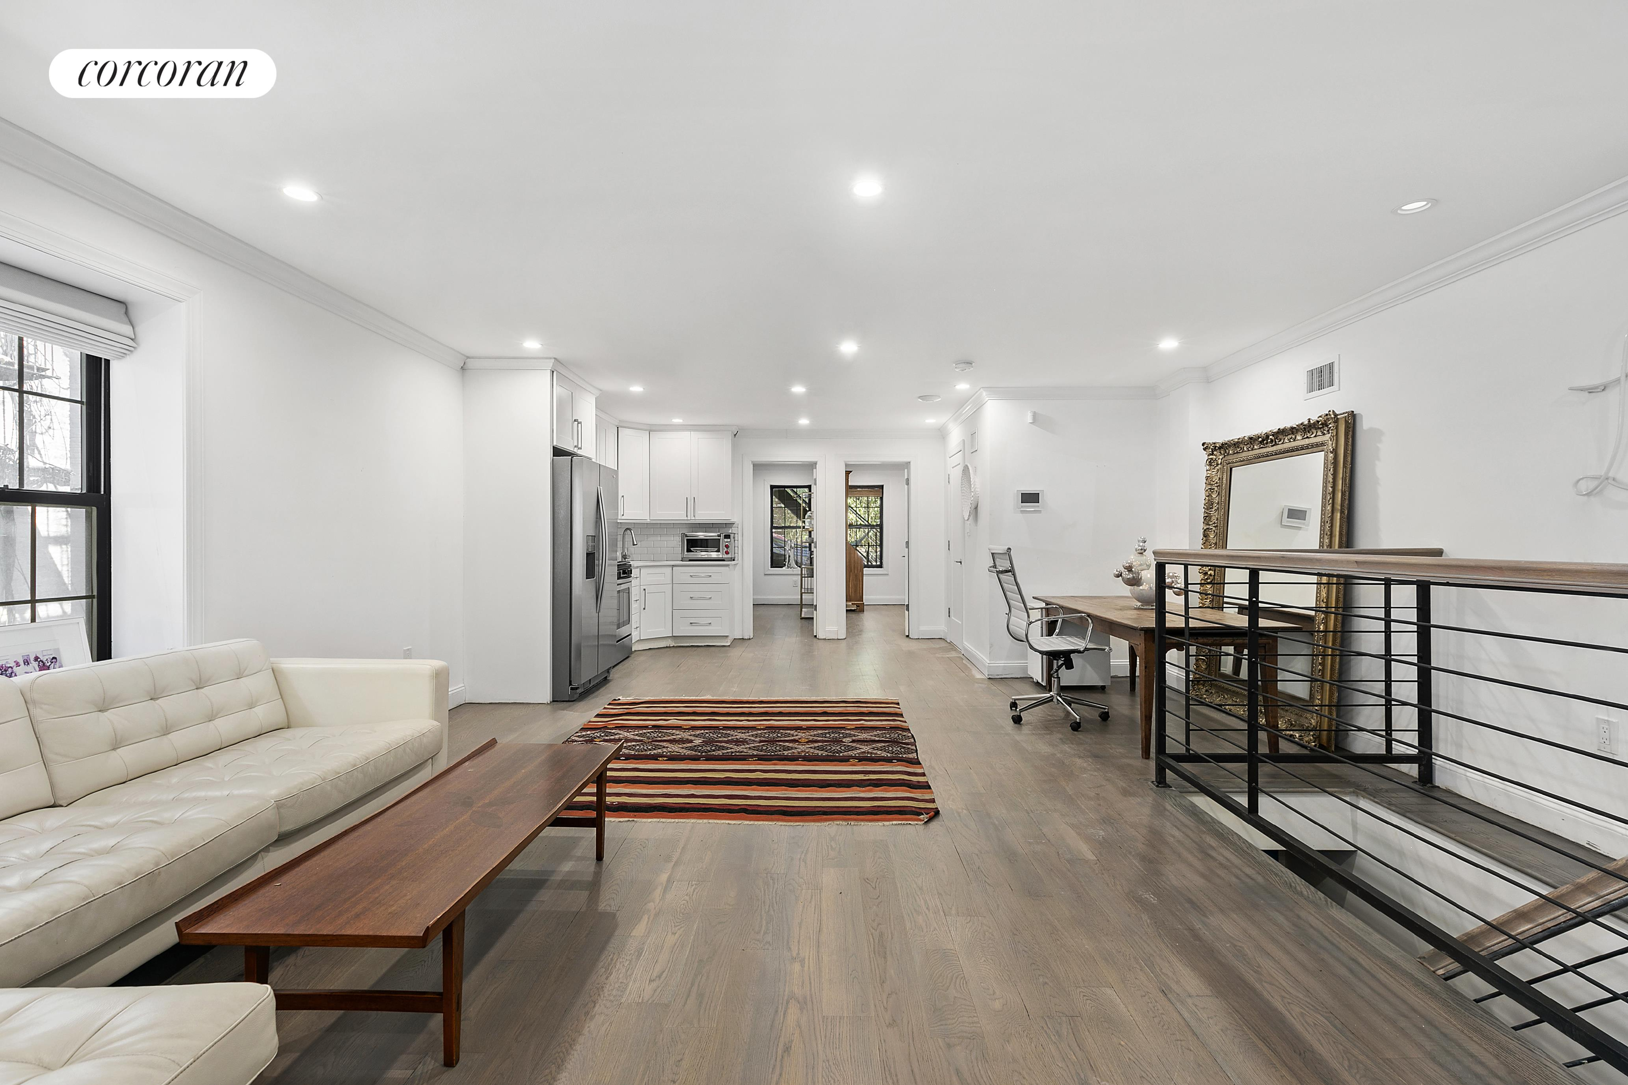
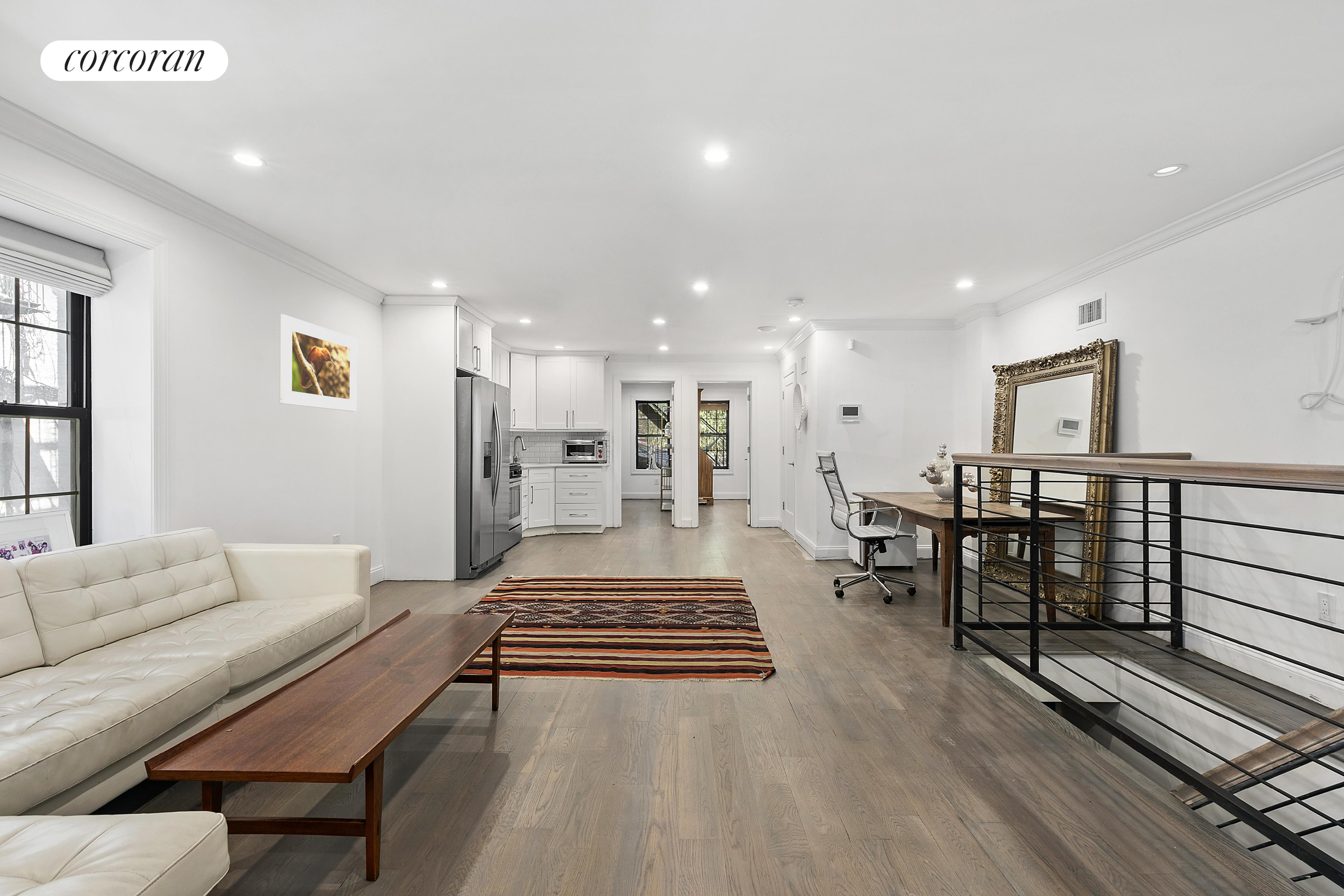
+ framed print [279,314,358,412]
